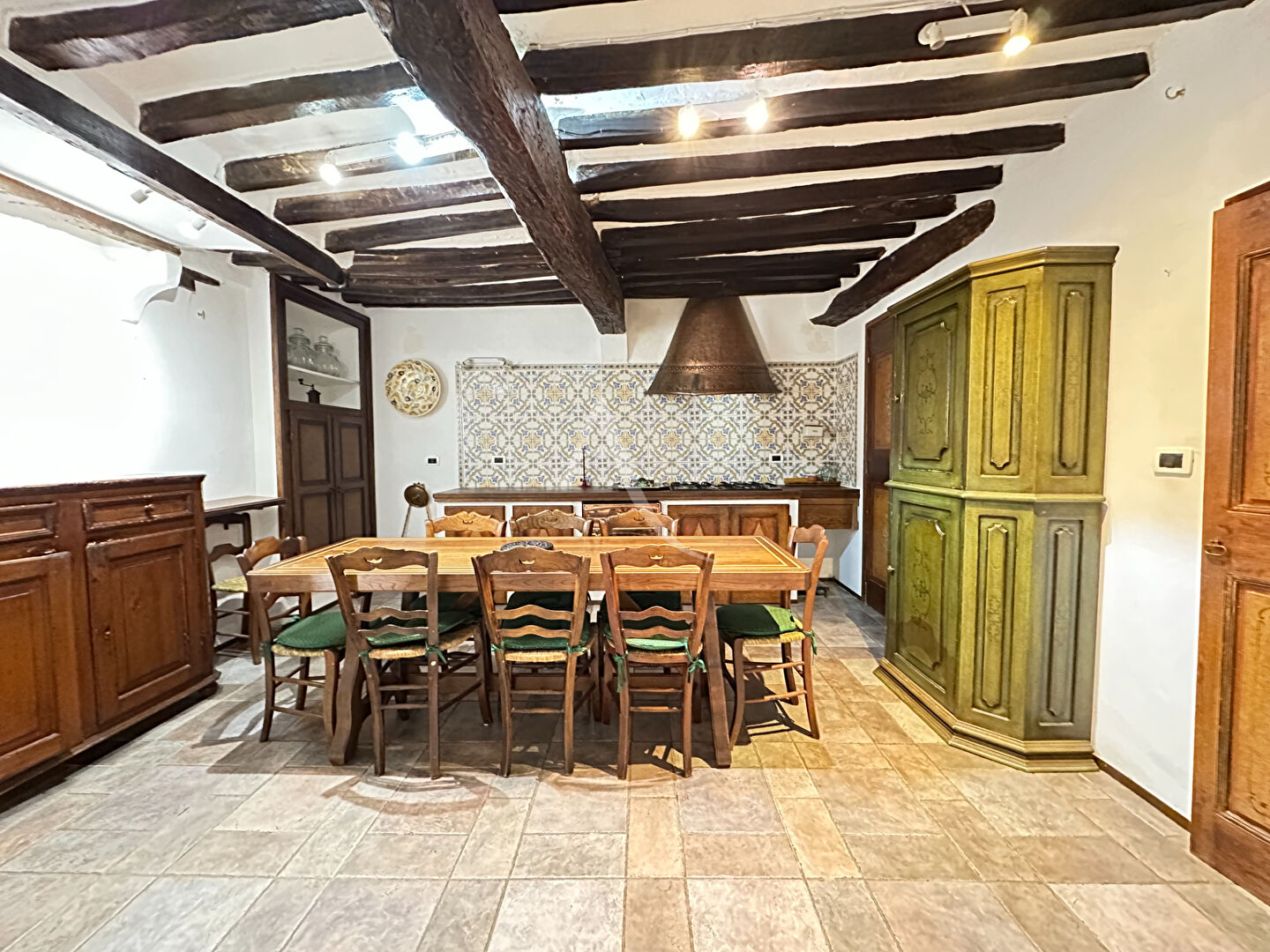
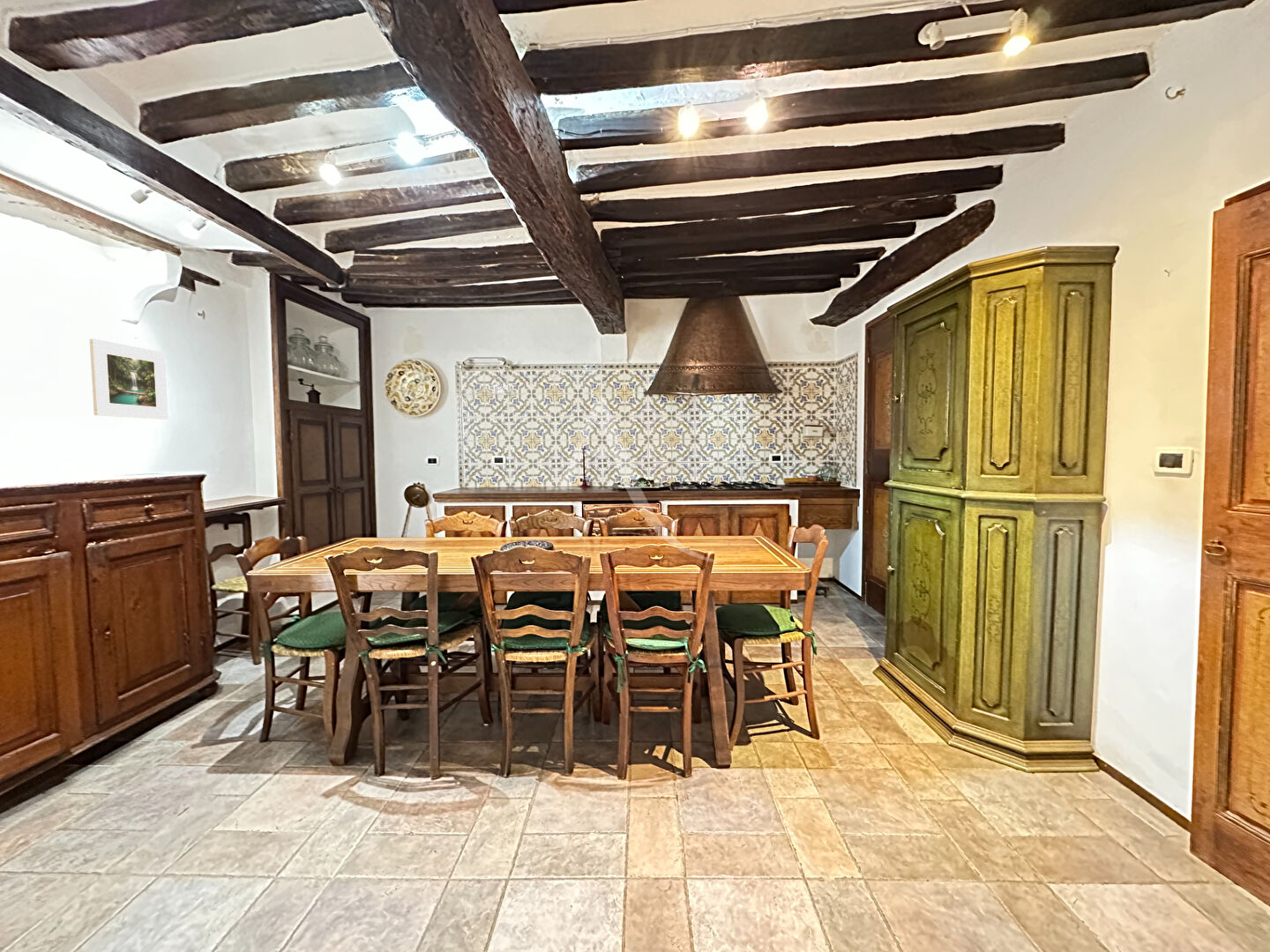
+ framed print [89,338,169,420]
